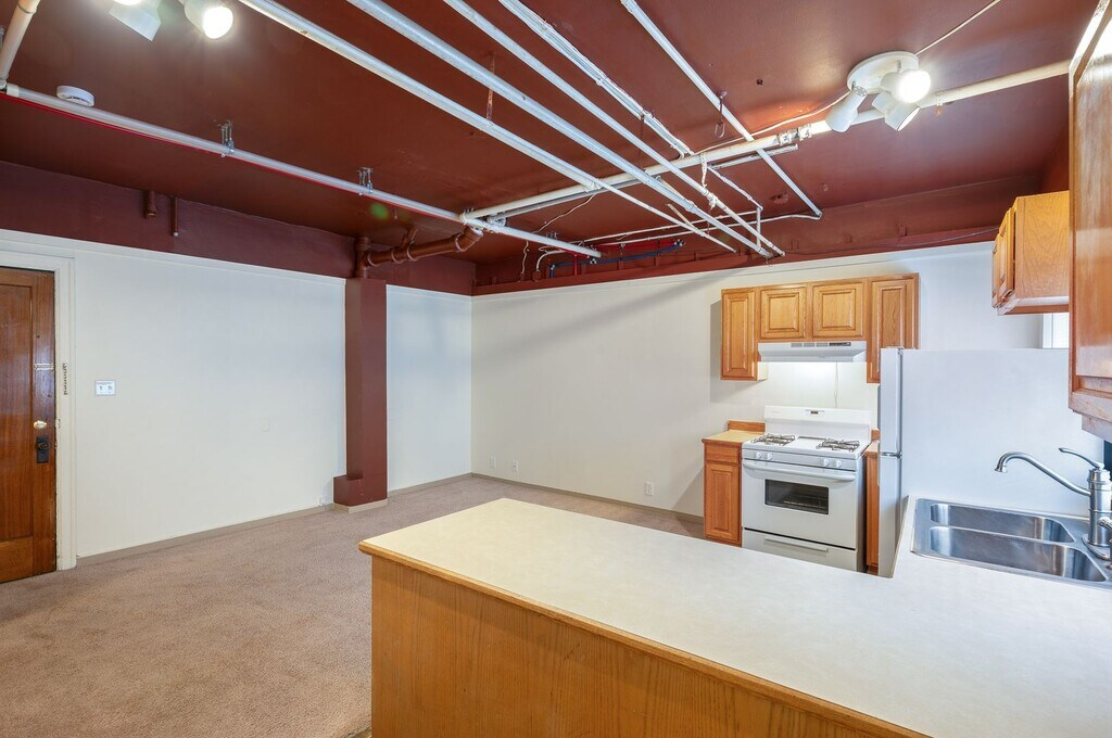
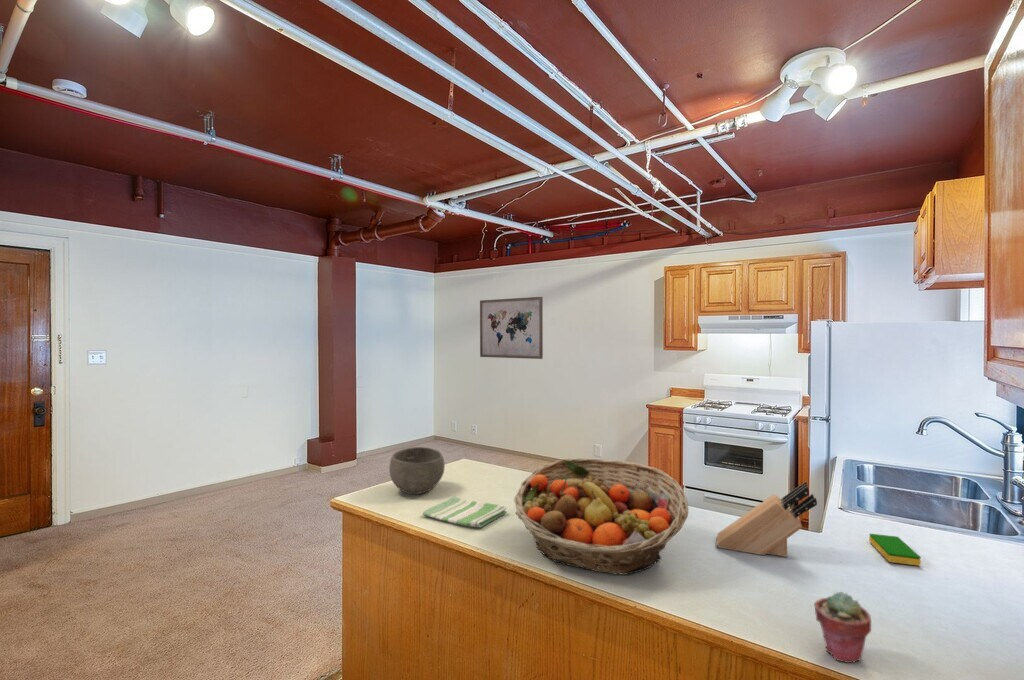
+ knife block [715,481,818,558]
+ fruit basket [513,458,689,576]
+ dish sponge [868,533,922,567]
+ dish towel [421,495,508,528]
+ bowl [388,446,446,495]
+ wall art [479,296,544,360]
+ potted succulent [813,591,872,664]
